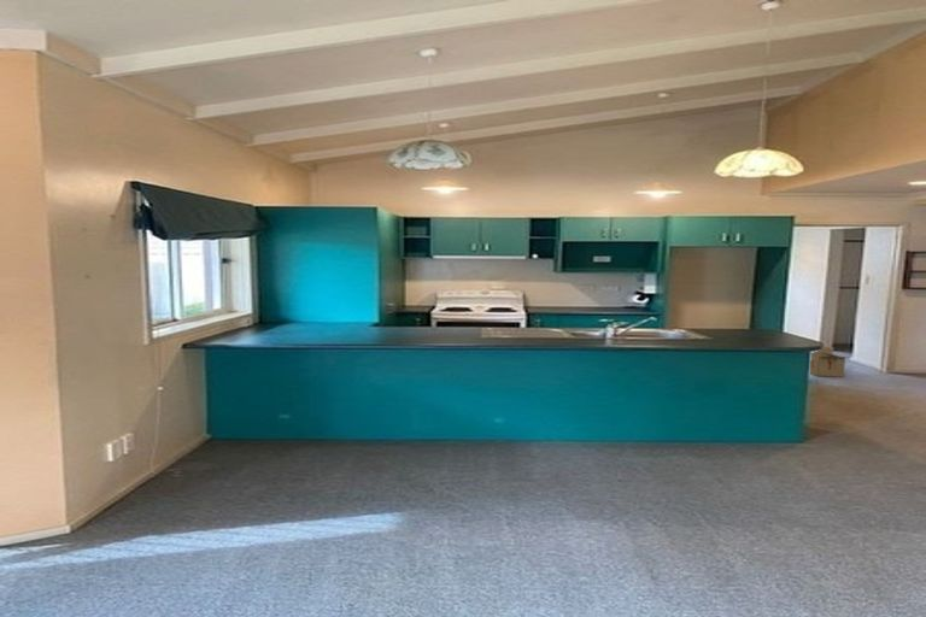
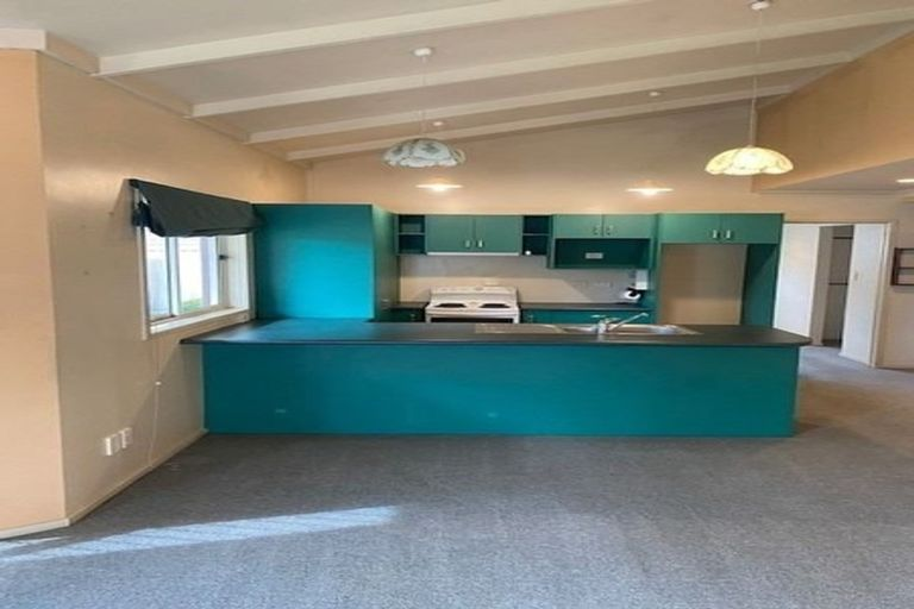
- cardboard box [809,346,849,378]
